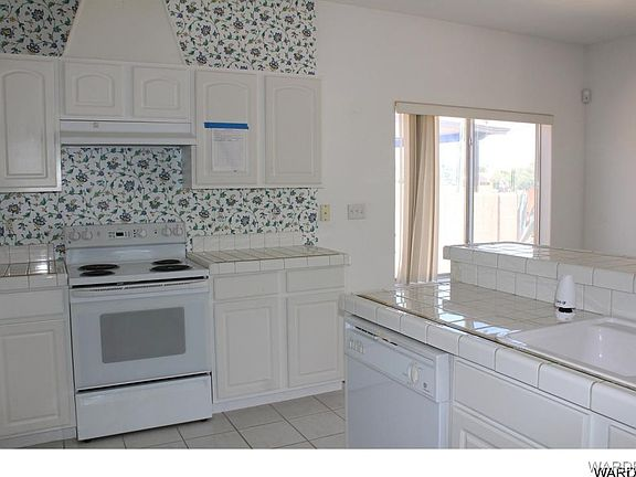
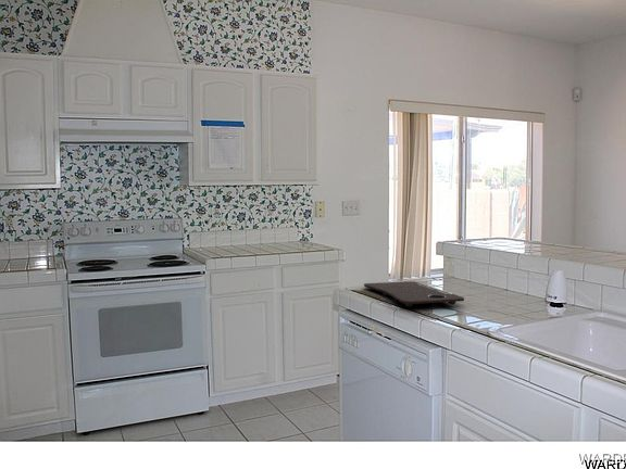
+ cutting board [363,280,465,308]
